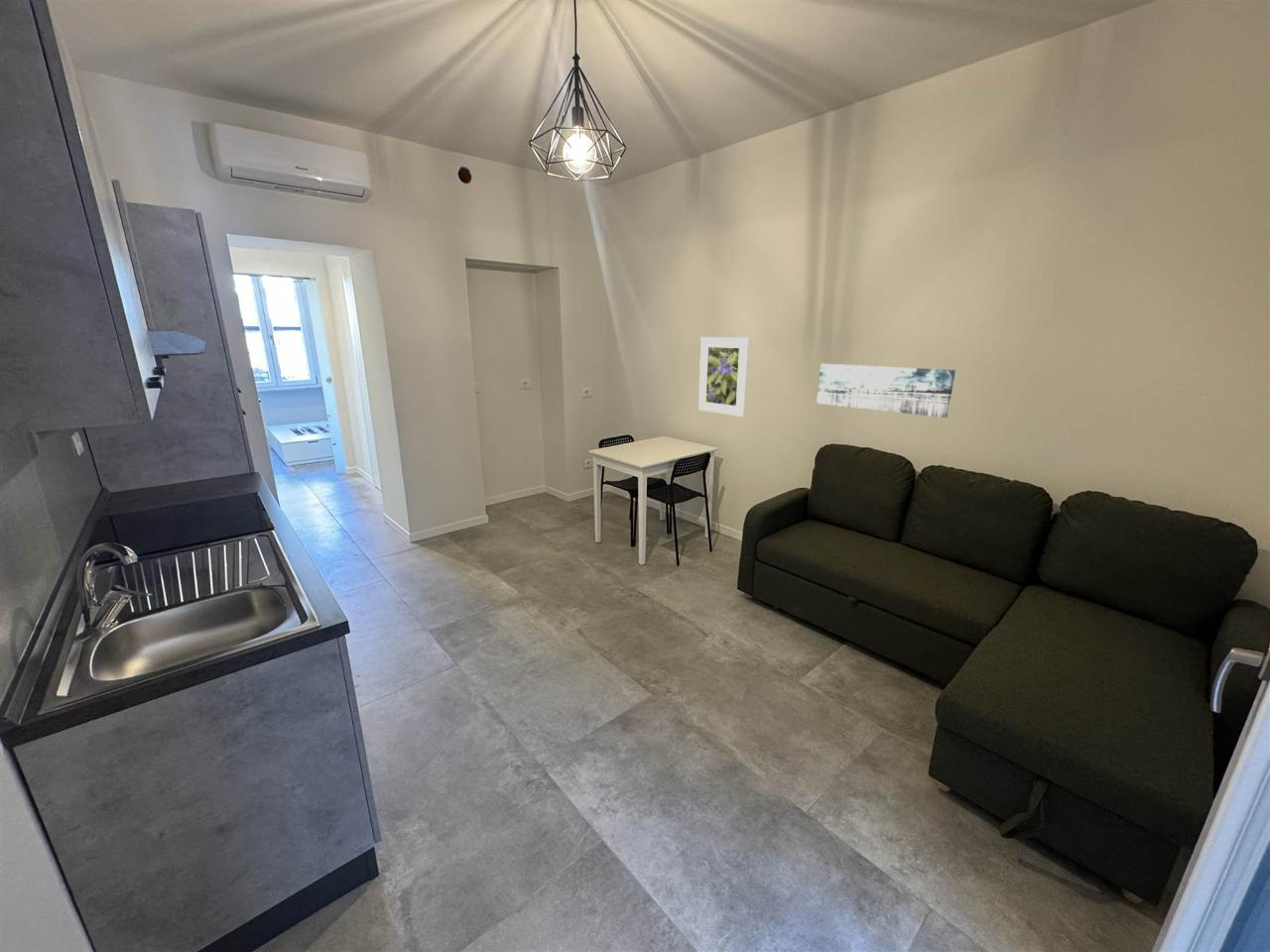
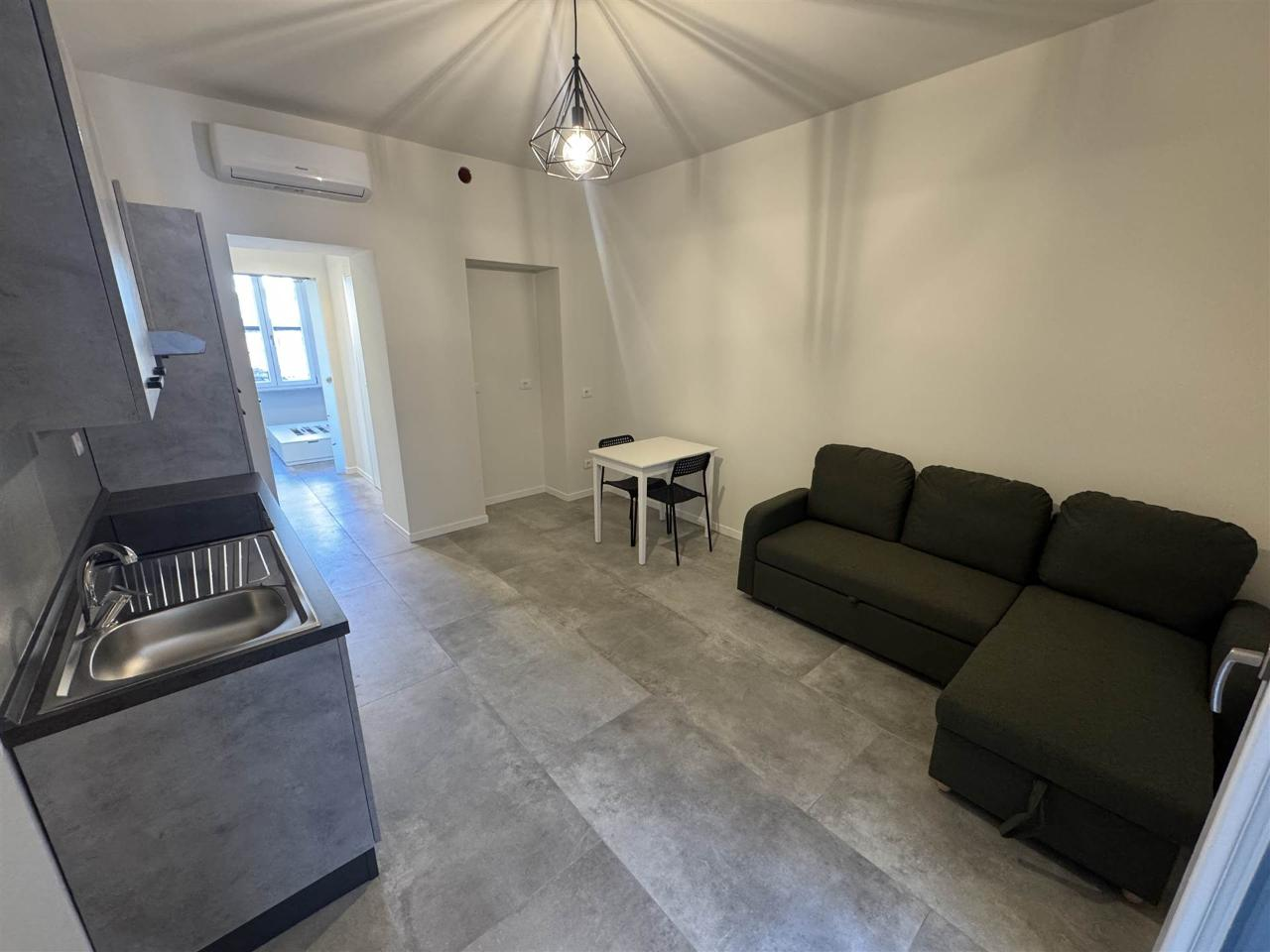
- wall art [816,363,956,418]
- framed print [698,336,750,417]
